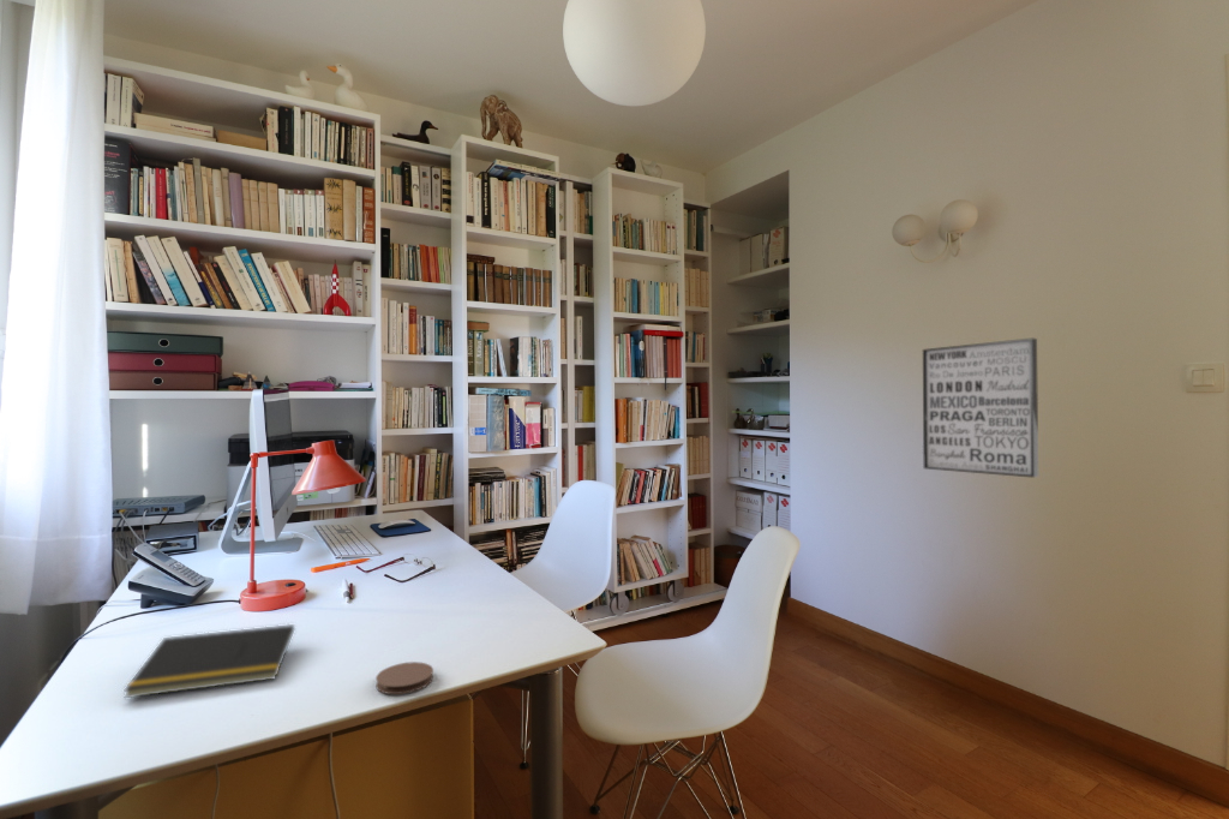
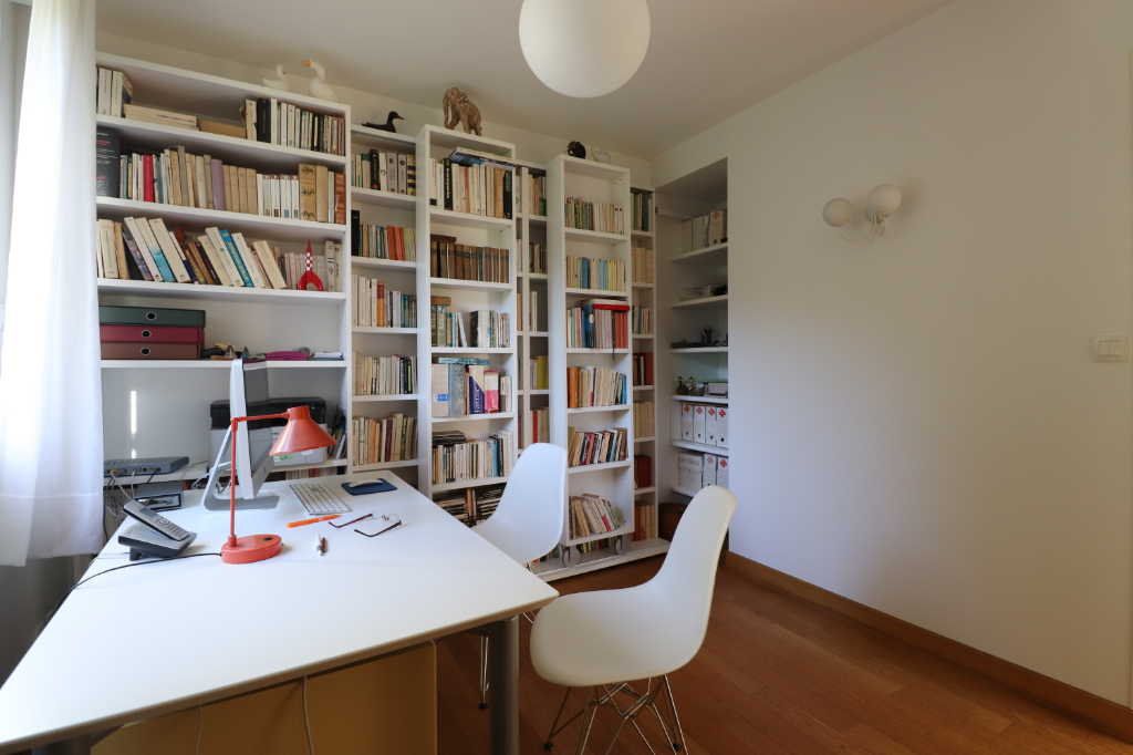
- notepad [122,623,295,699]
- wall art [922,337,1039,479]
- coaster [374,660,434,695]
